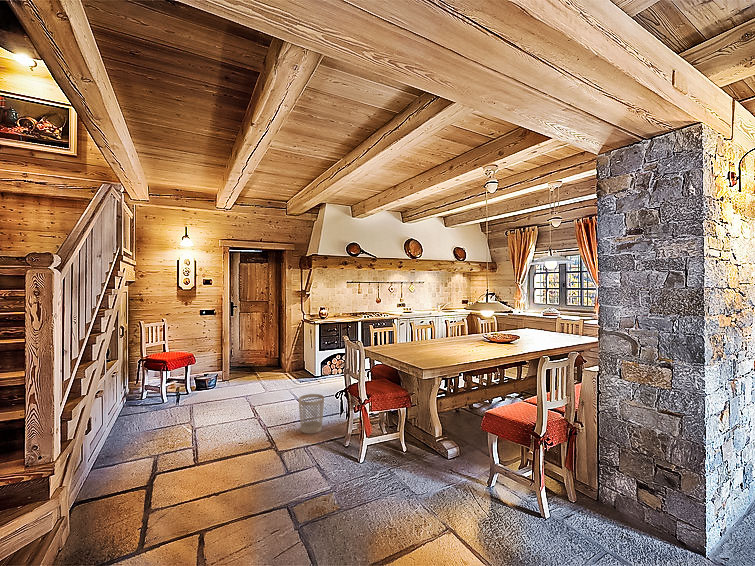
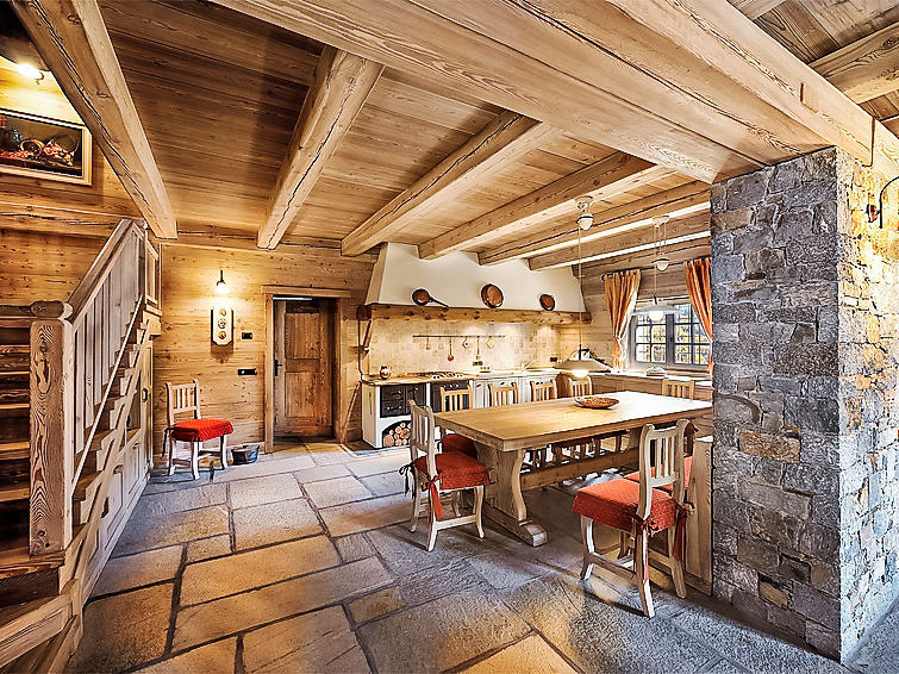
- wastebasket [297,393,325,434]
